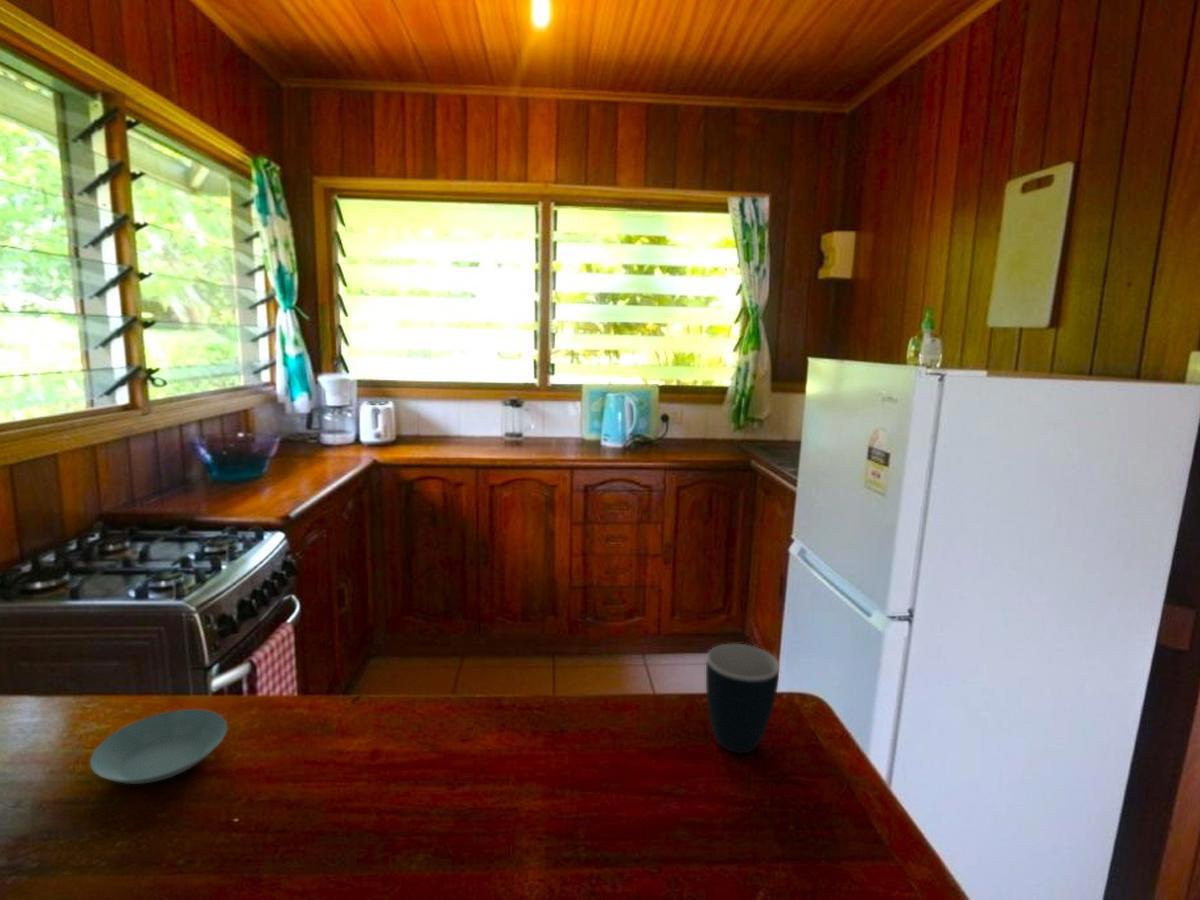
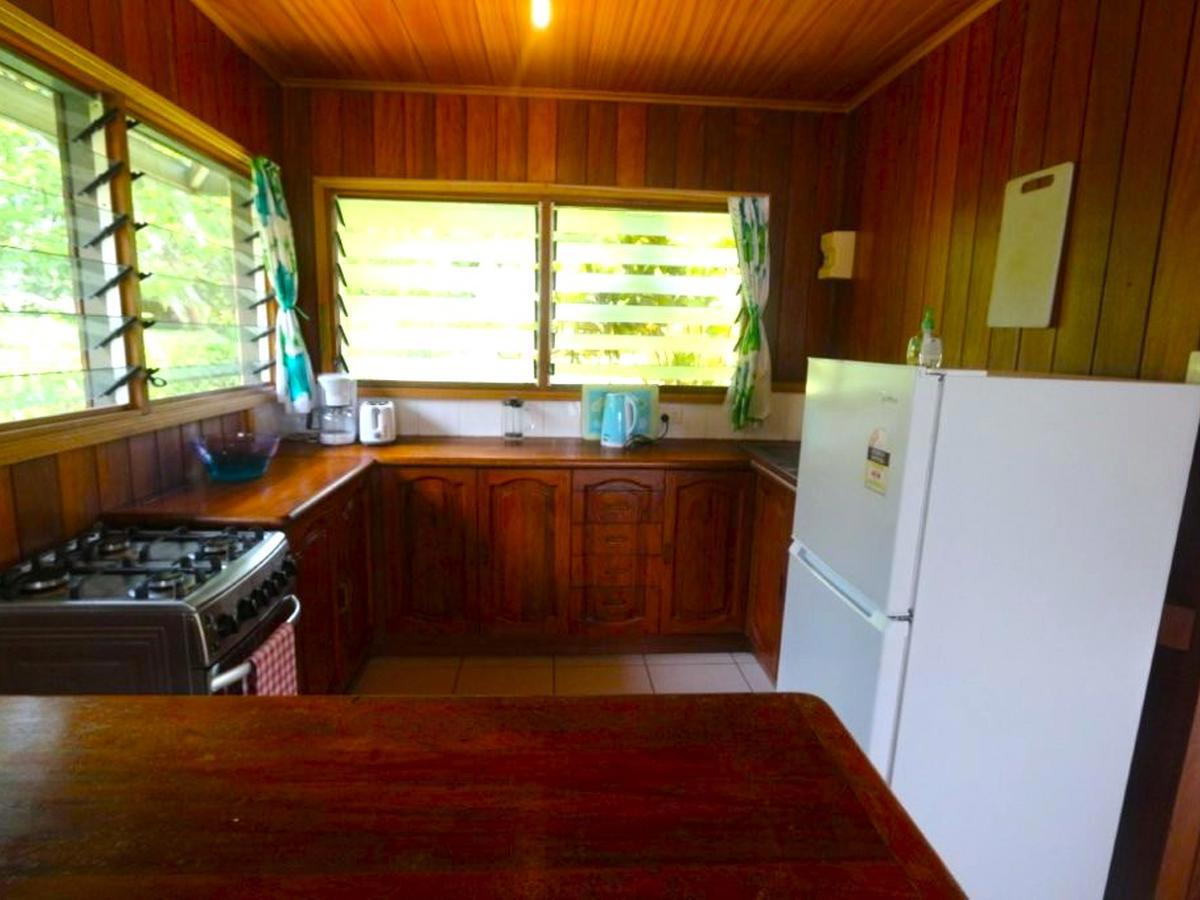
- mug [705,643,780,754]
- saucer [89,708,228,785]
